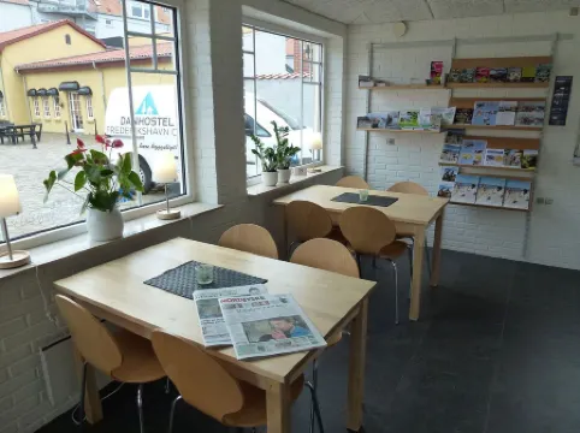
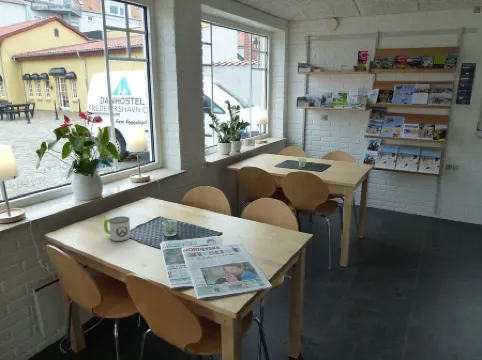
+ mug [103,215,132,242]
